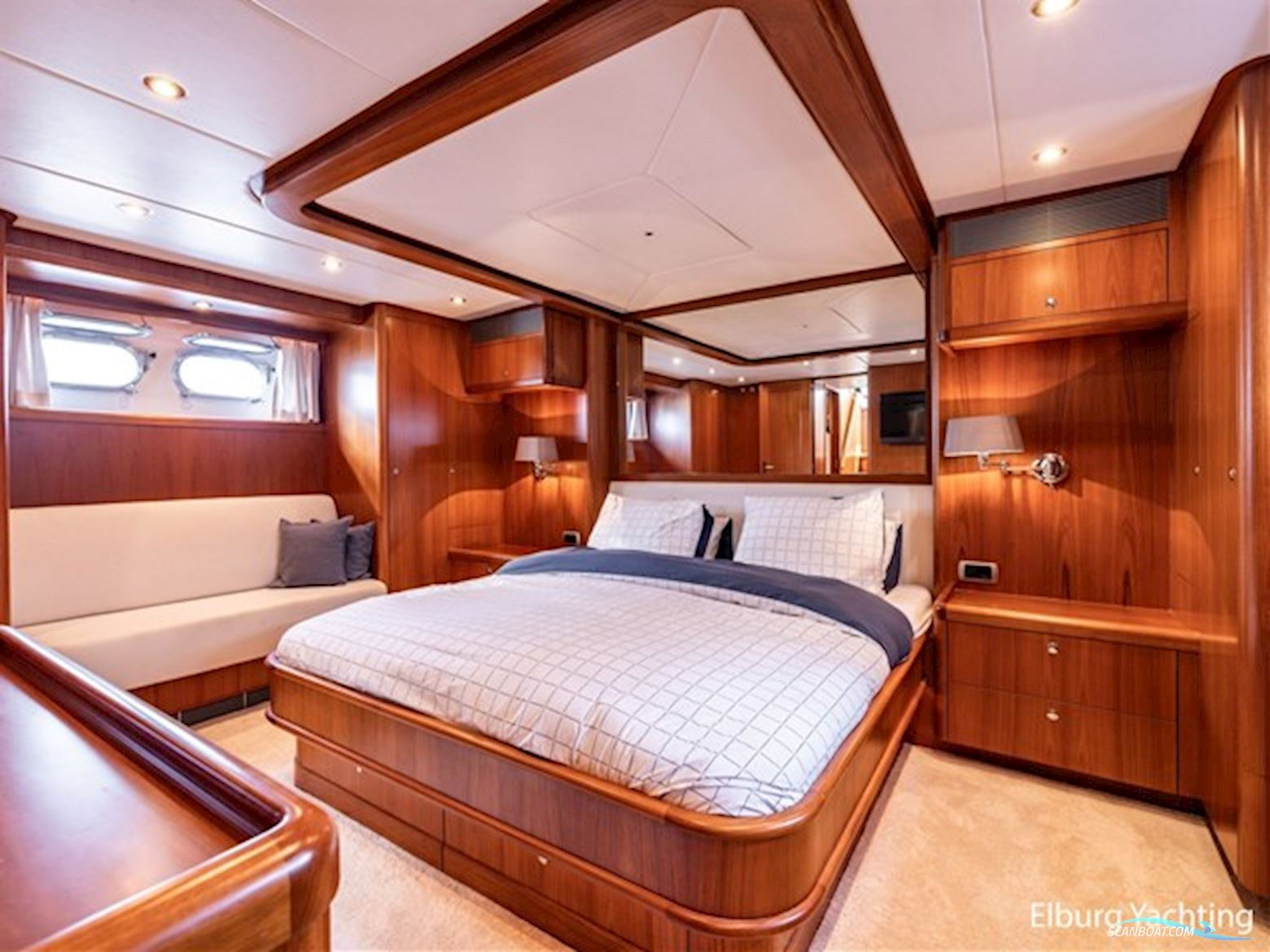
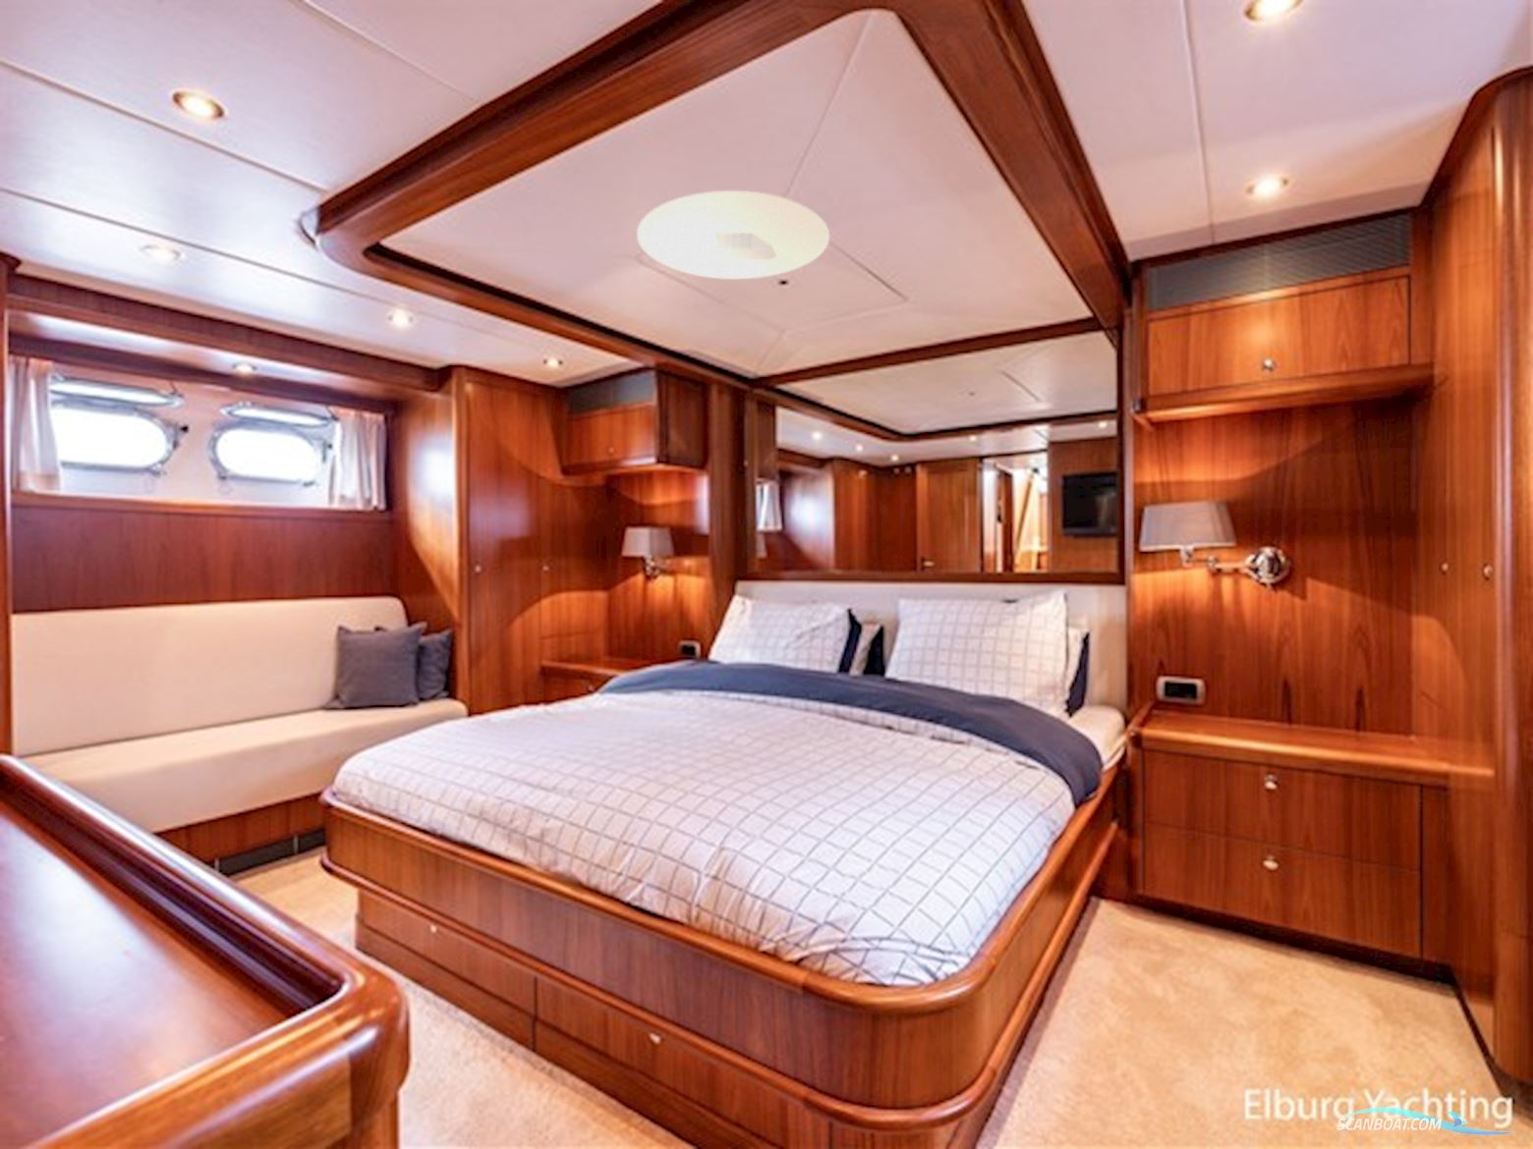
+ ceiling light [636,189,830,281]
